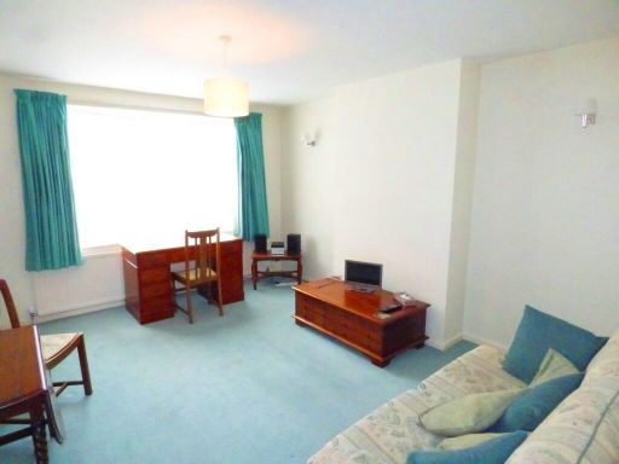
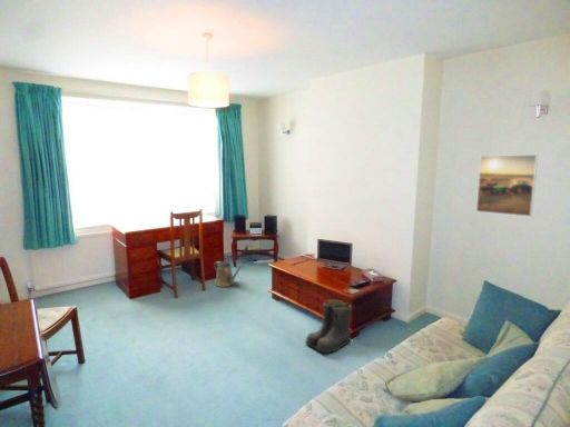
+ boots [305,299,353,354]
+ watering can [213,260,244,288]
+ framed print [475,153,539,218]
